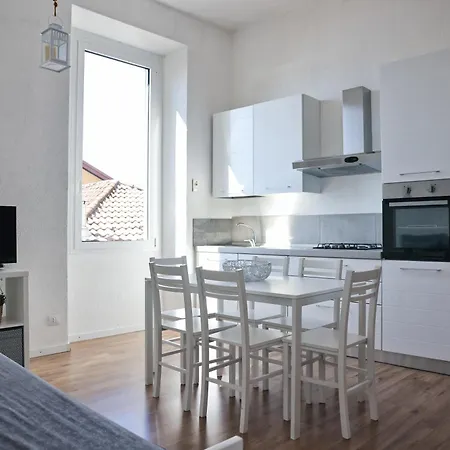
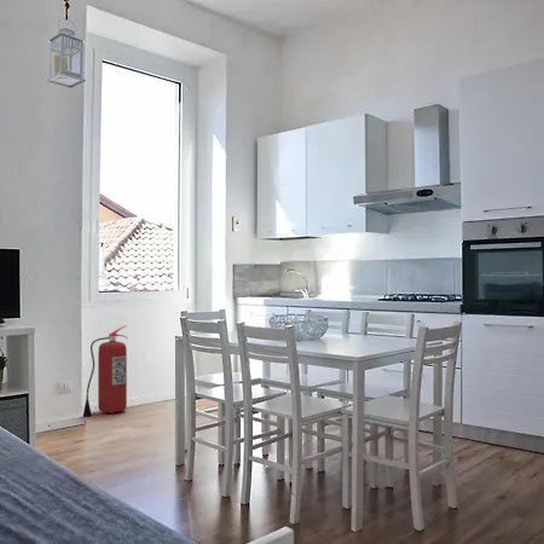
+ fire extinguisher [82,324,129,418]
